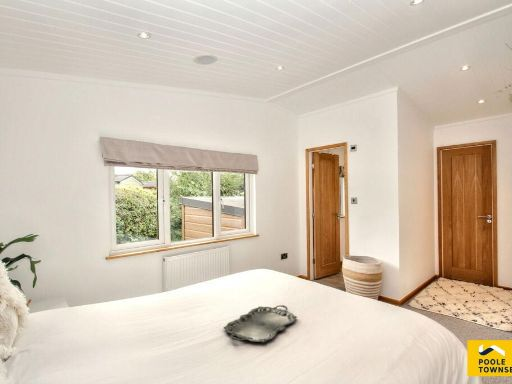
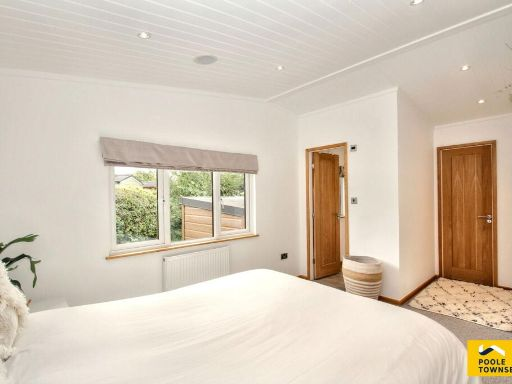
- serving tray [222,304,298,343]
